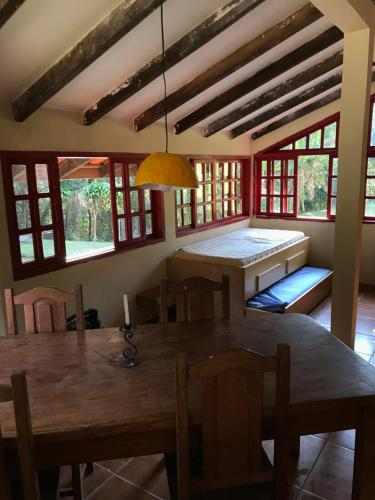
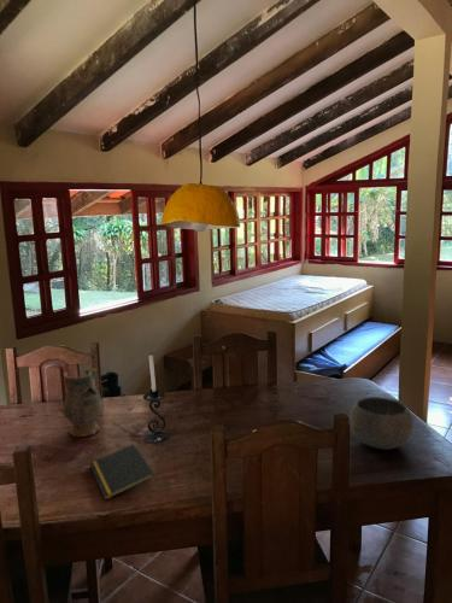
+ notepad [88,443,155,502]
+ ceramic pitcher [59,368,104,438]
+ bowl [348,396,415,451]
